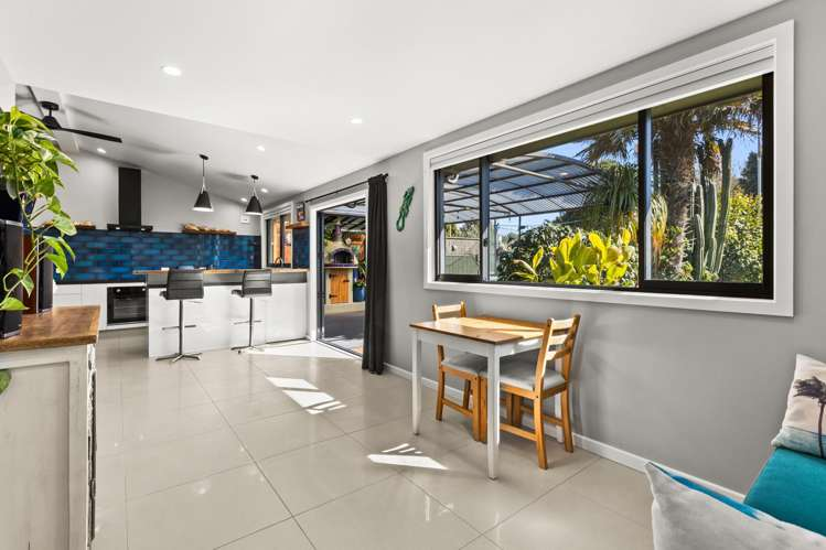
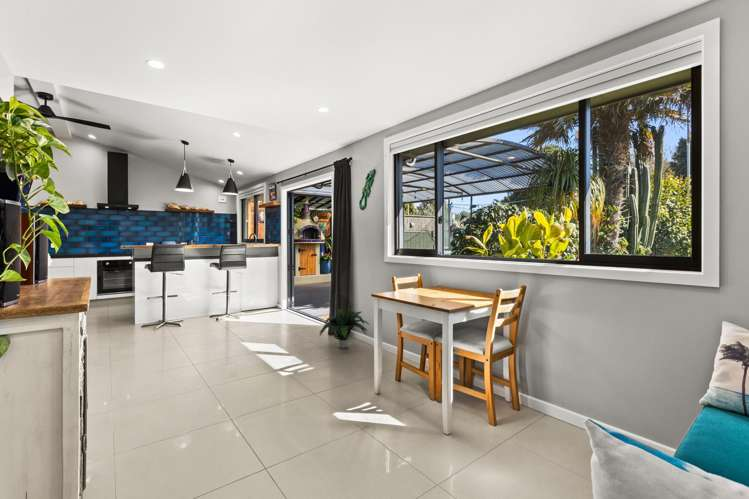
+ potted plant [317,304,372,349]
